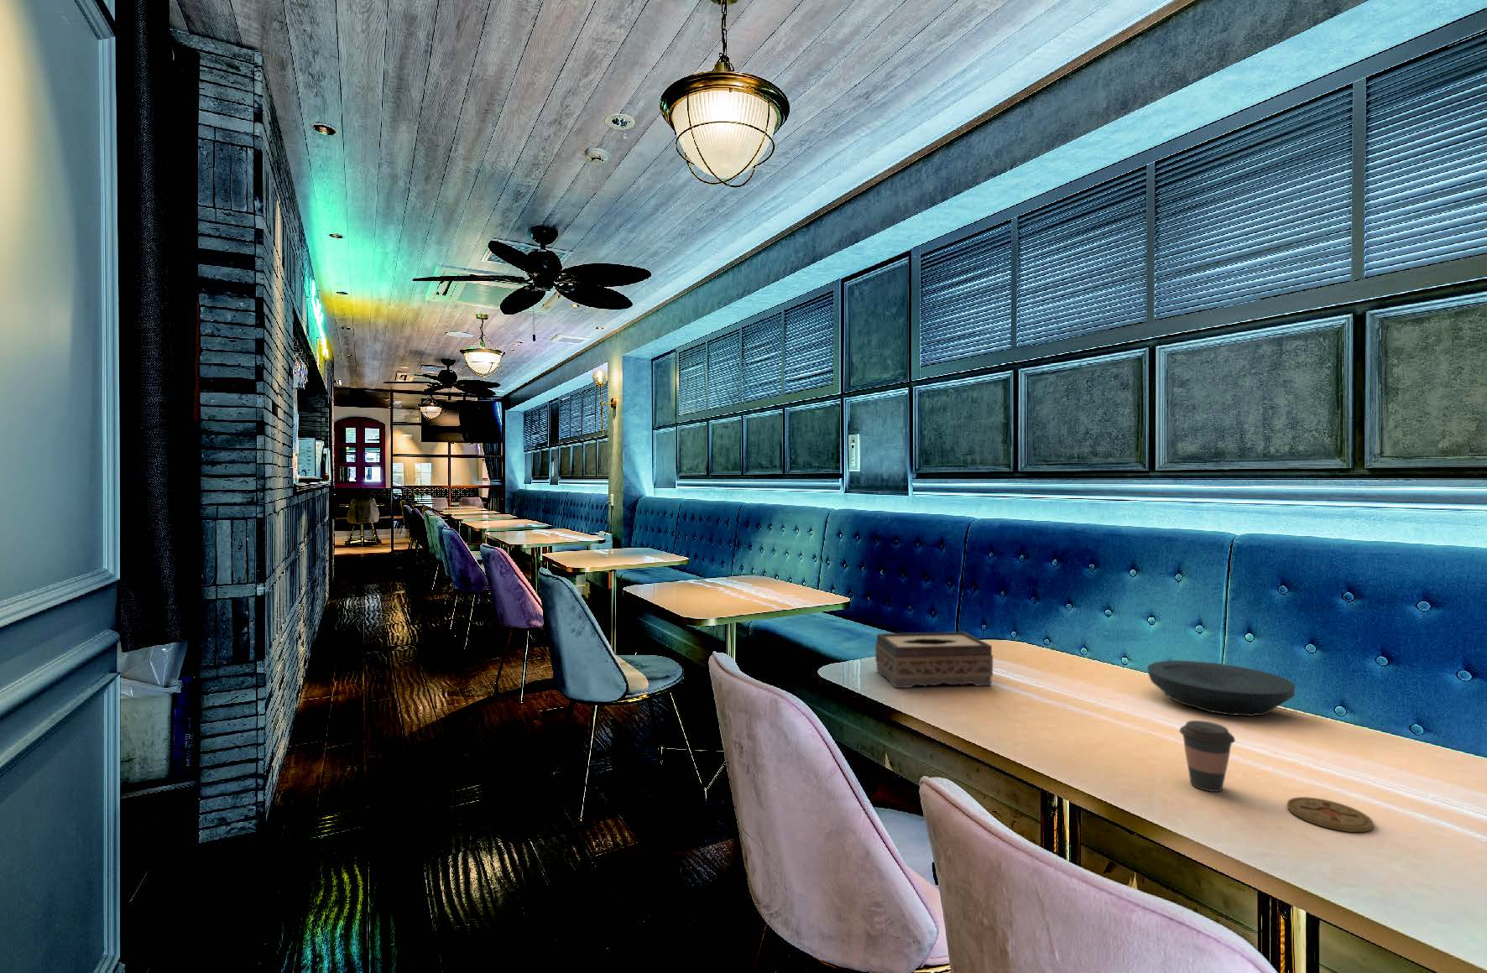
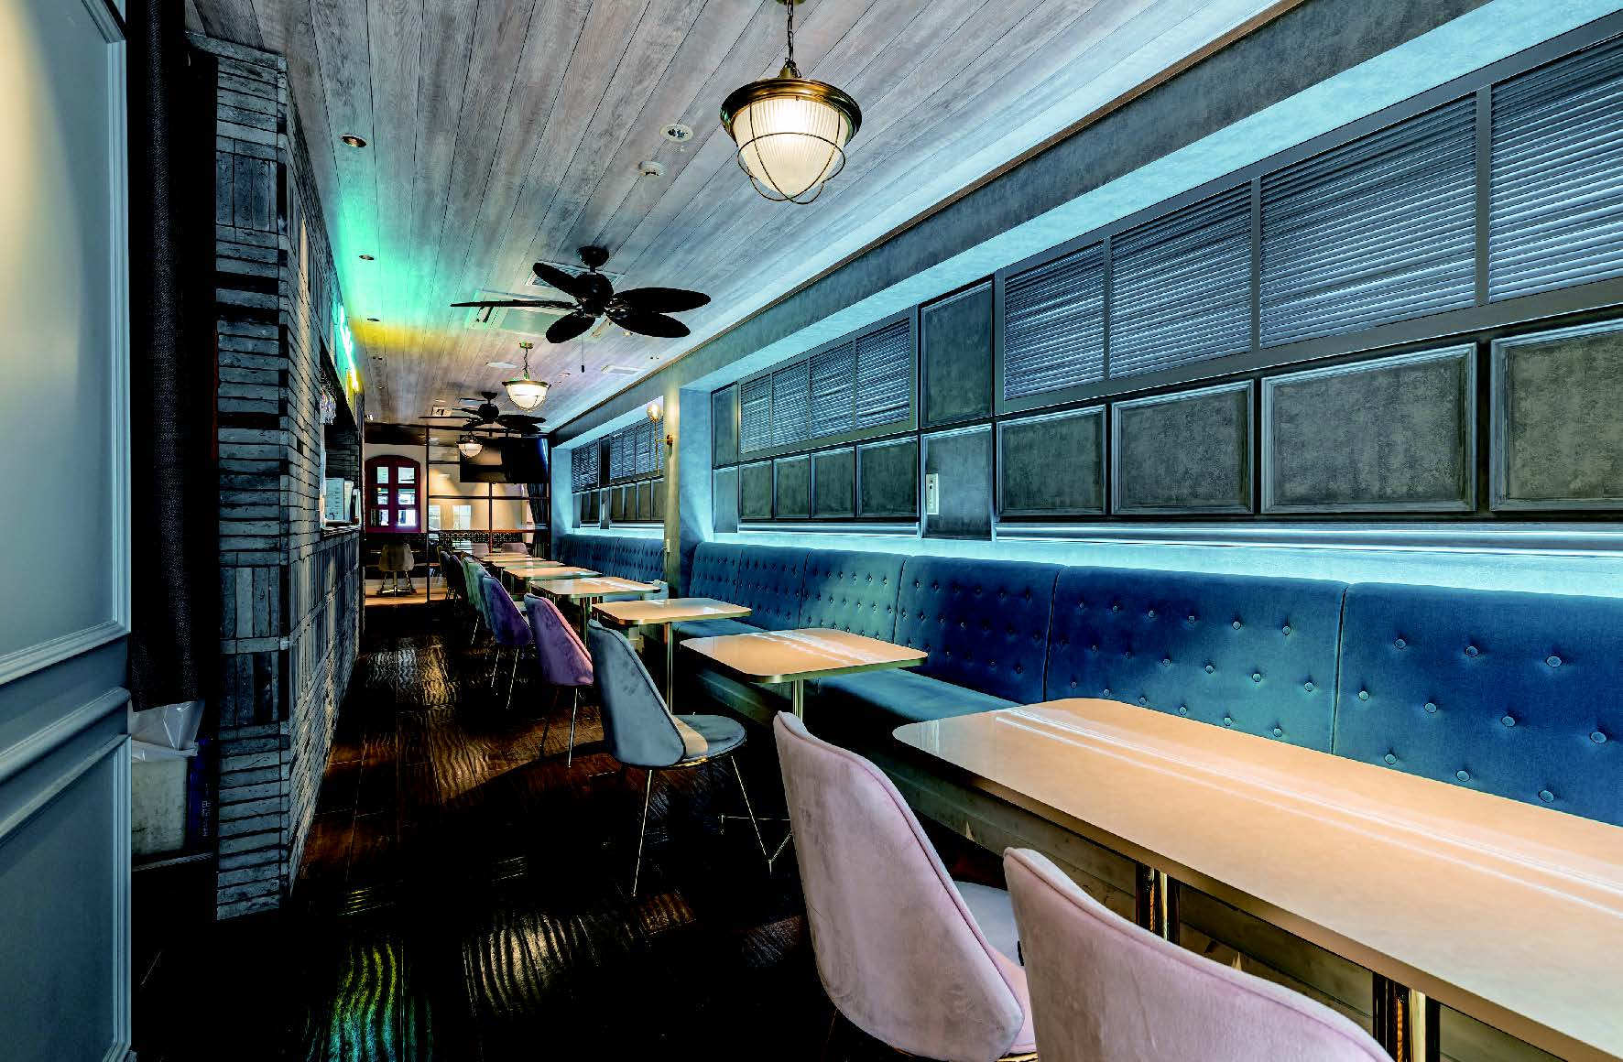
- plate [1146,659,1297,717]
- coaster [1286,796,1374,833]
- tissue box [874,632,994,688]
- coffee cup [1179,720,1236,793]
